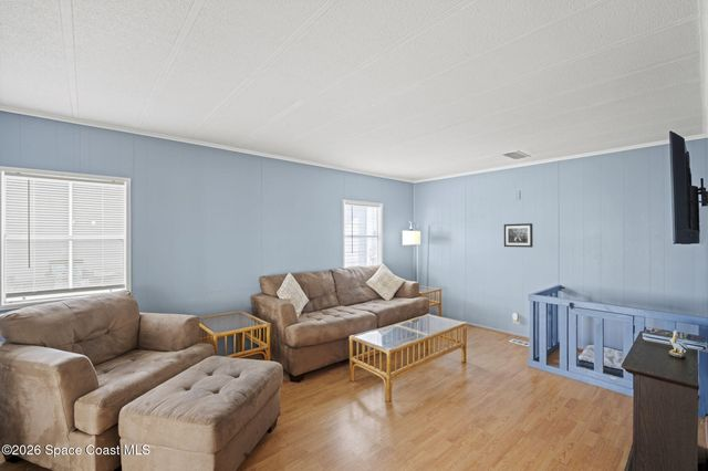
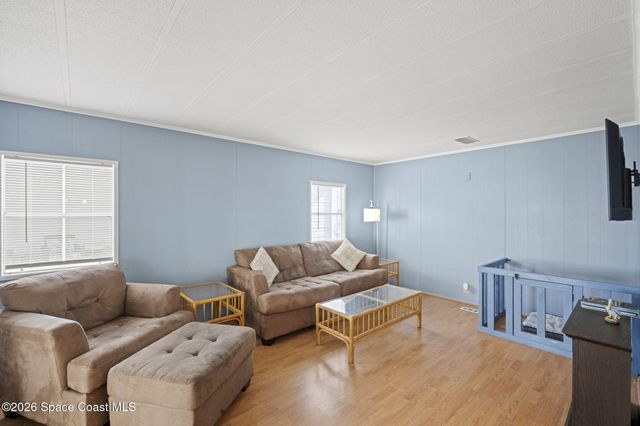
- wall art [503,222,534,249]
